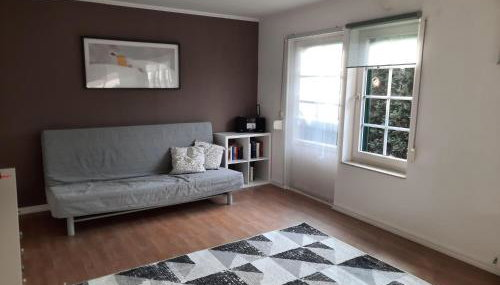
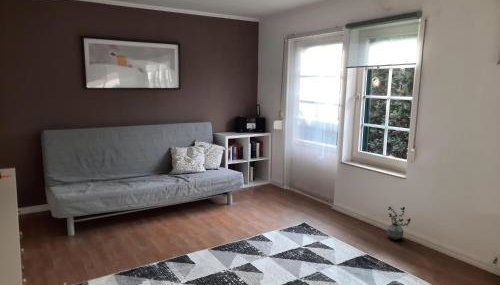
+ potted plant [386,206,412,241]
